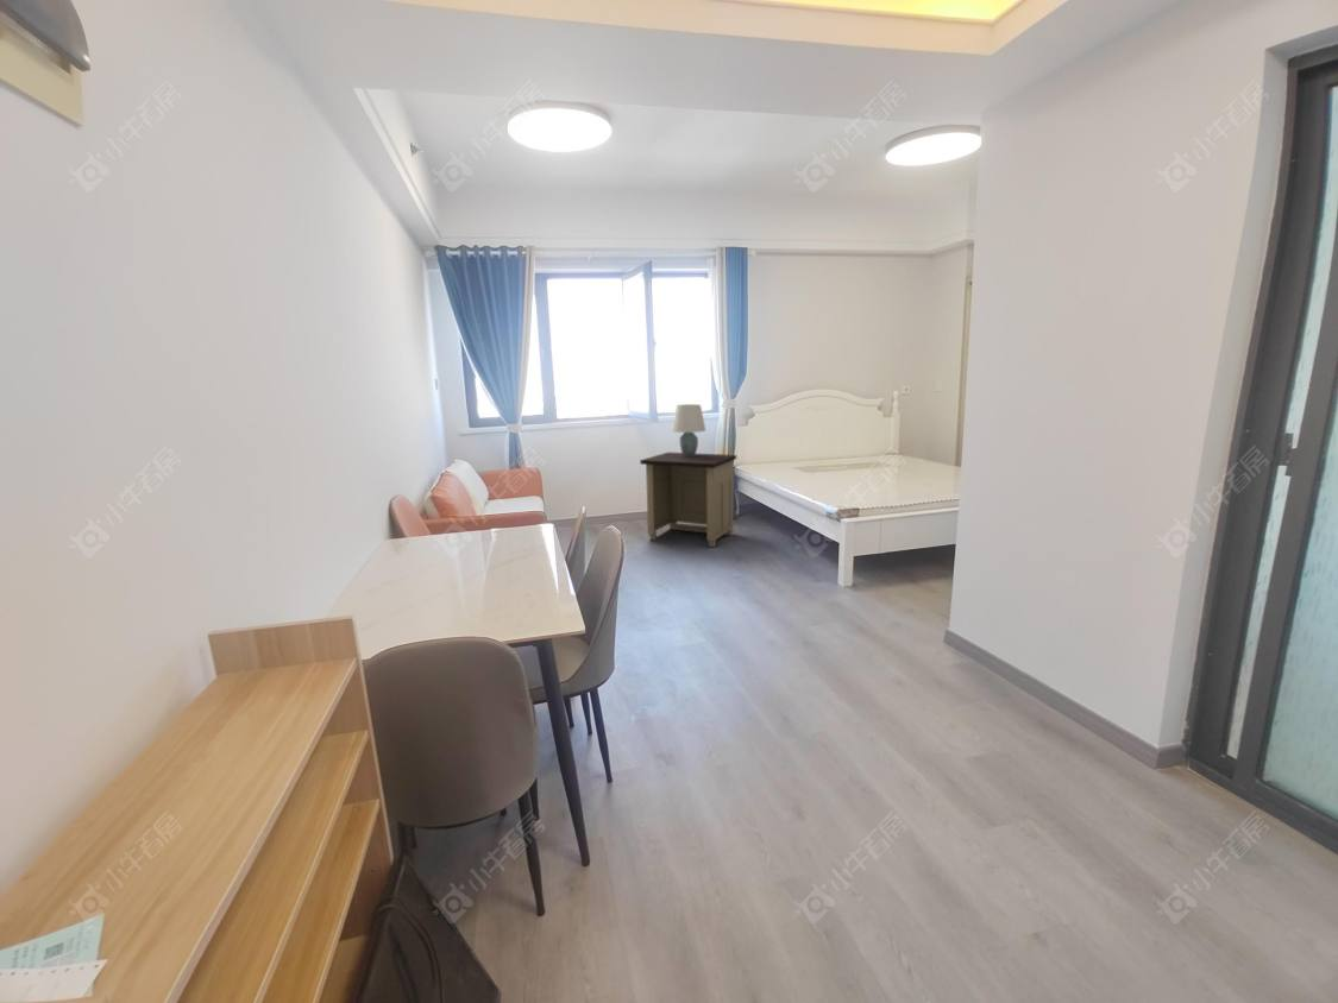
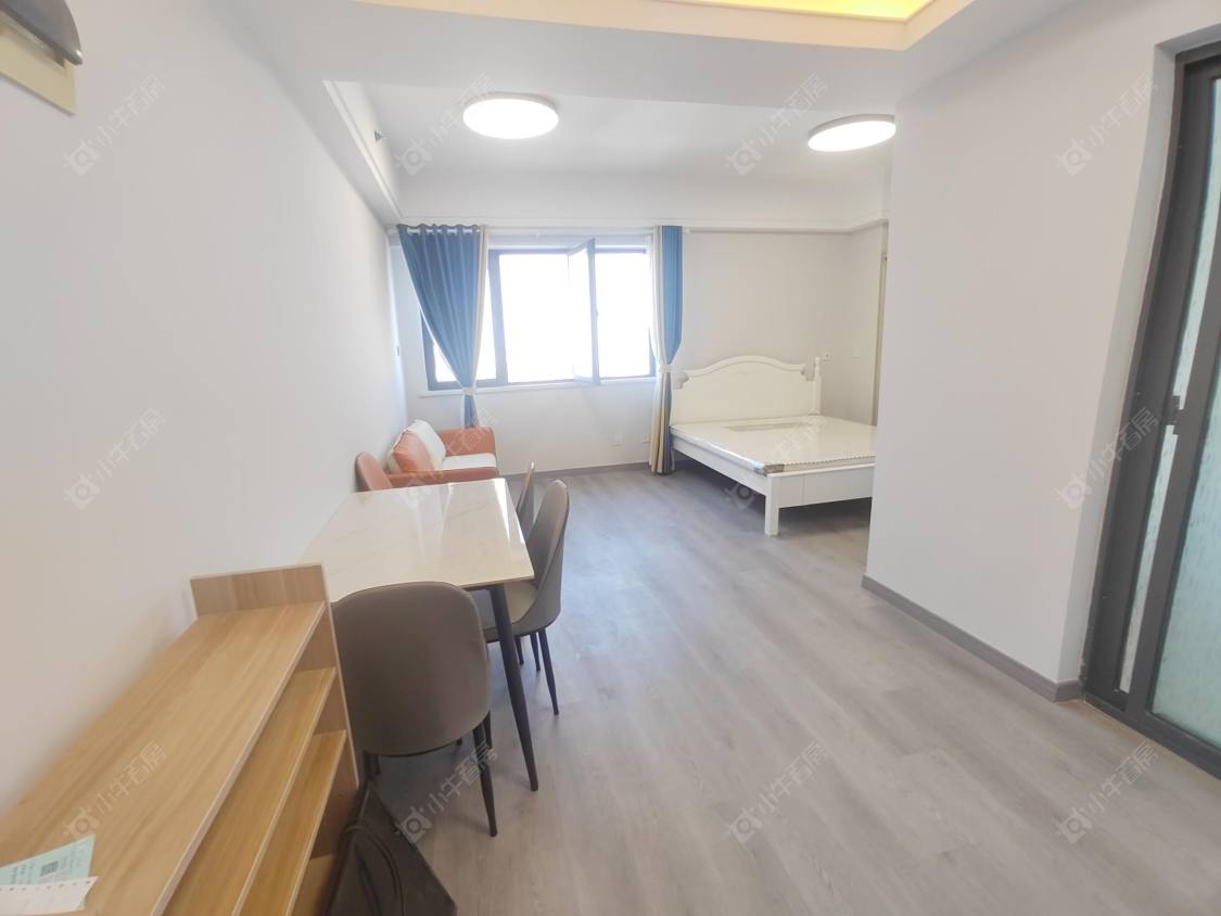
- table lamp [671,403,706,456]
- nightstand [639,452,737,548]
